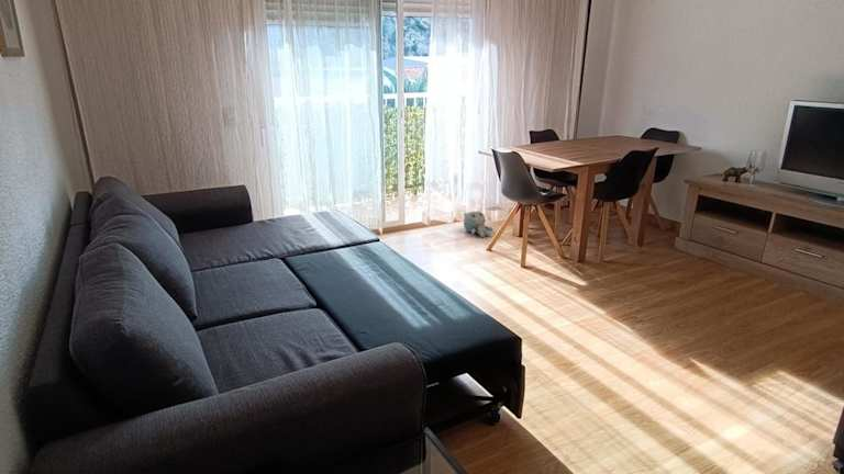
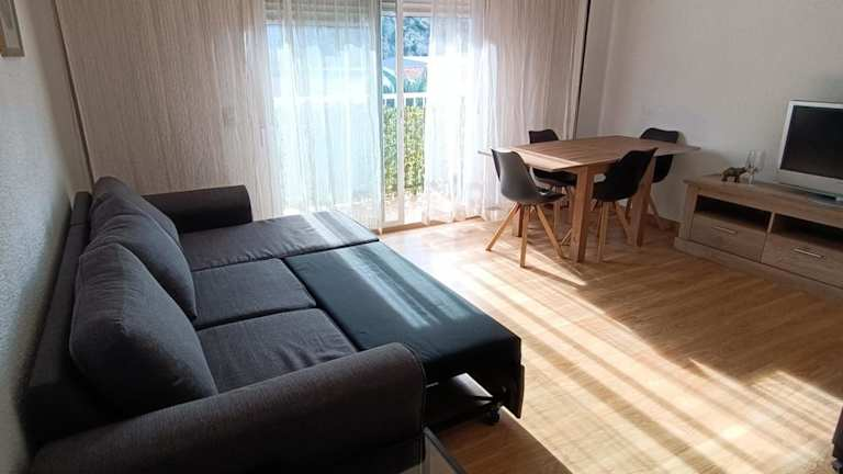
- plush toy [463,210,493,238]
